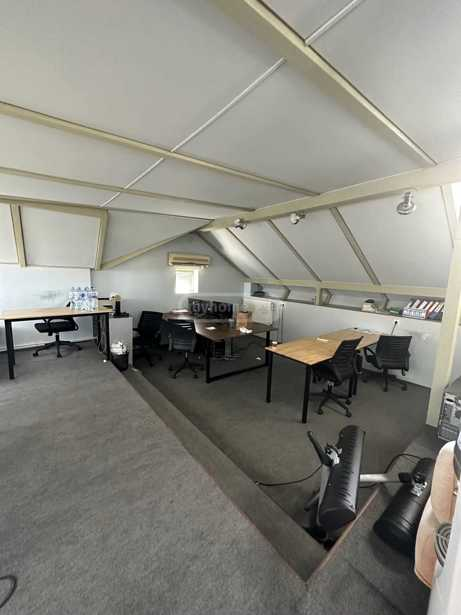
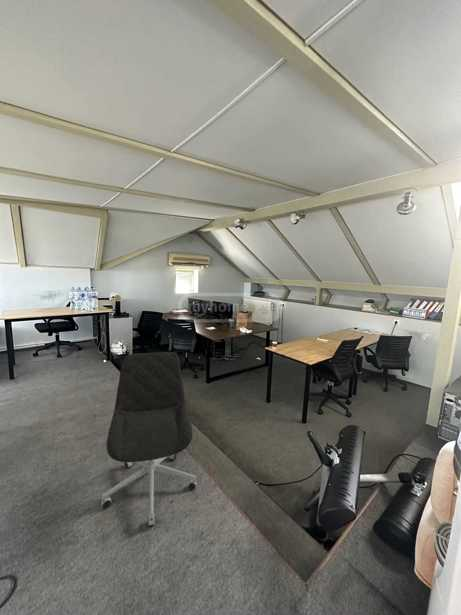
+ office chair [100,351,198,527]
